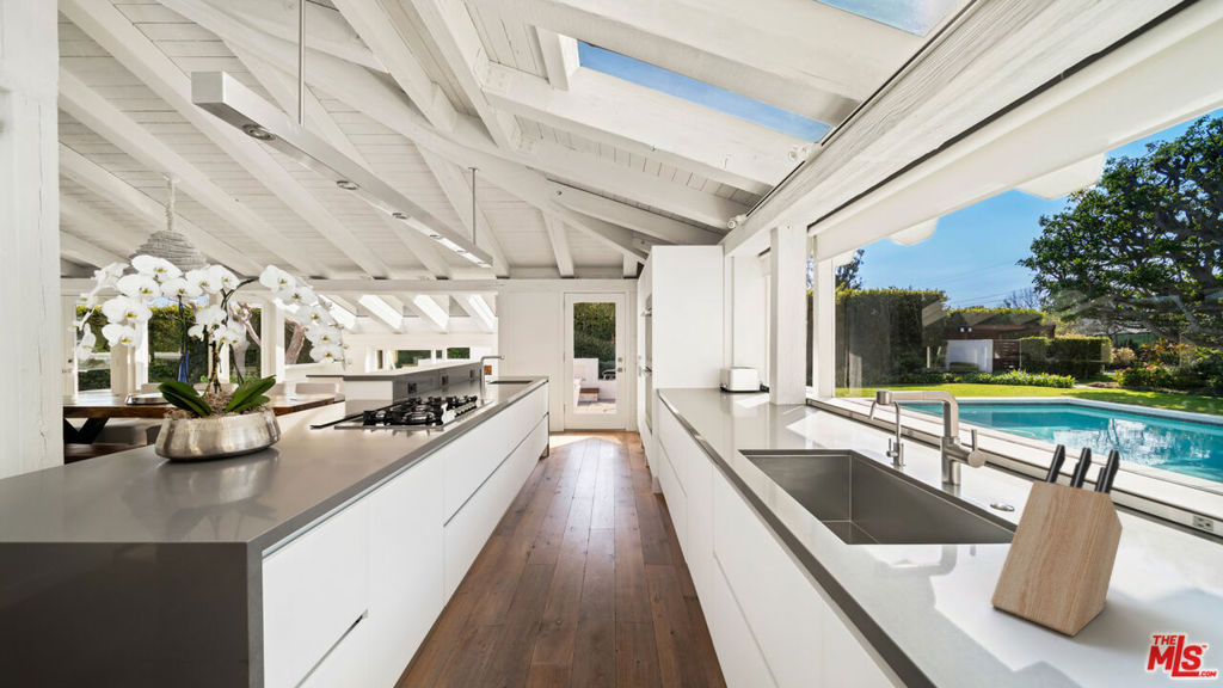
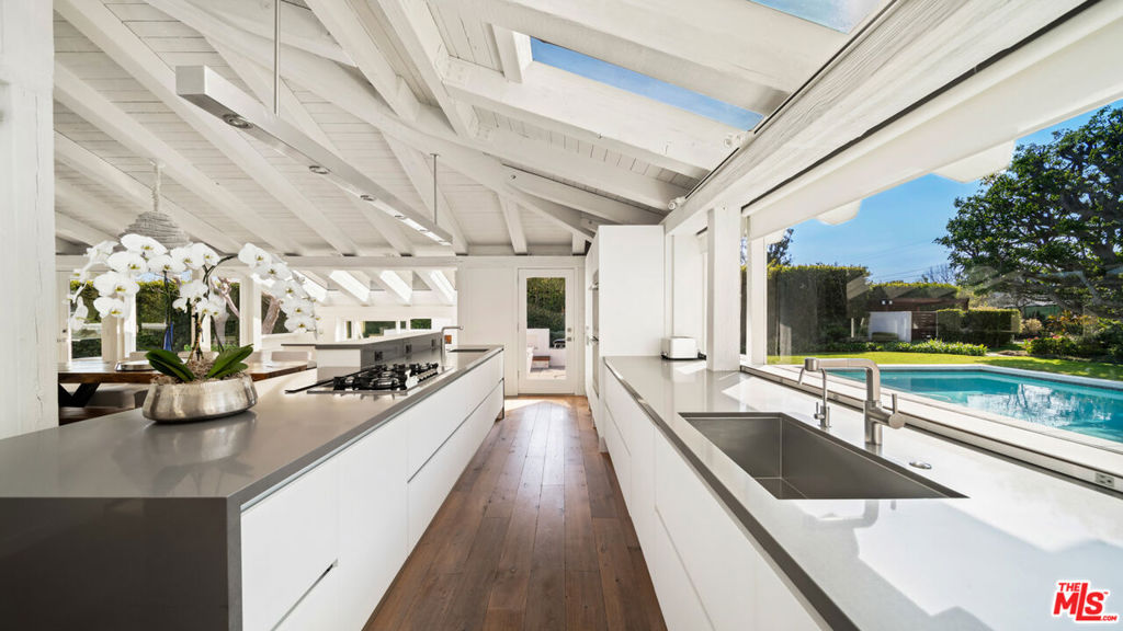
- knife block [989,443,1124,638]
